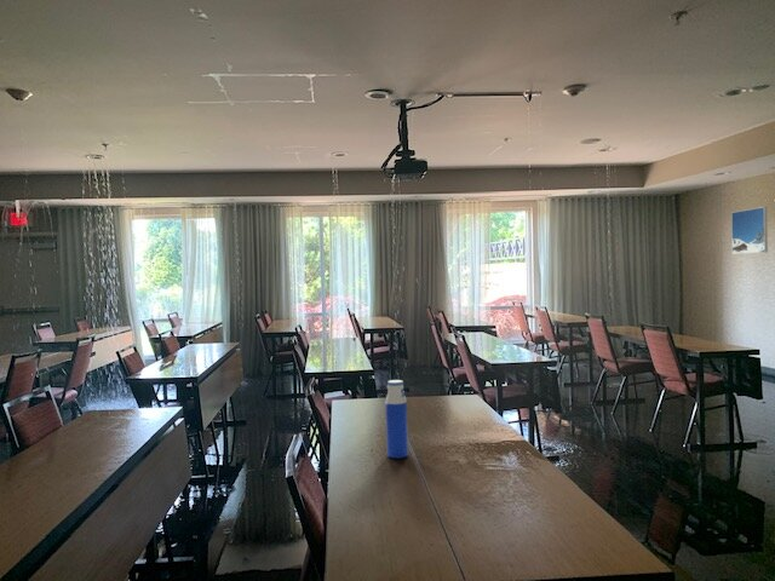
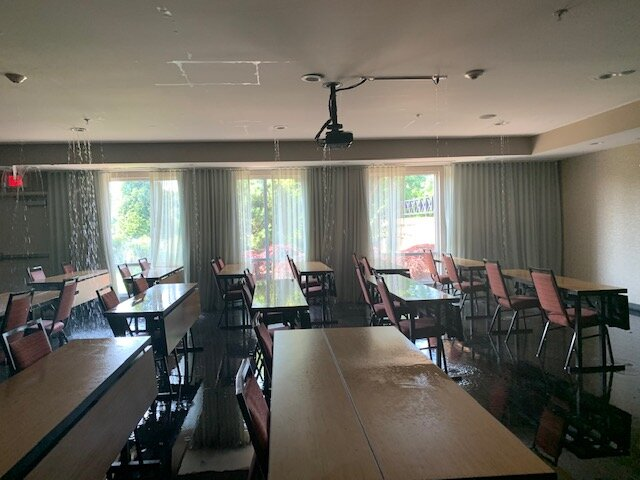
- water bottle [384,379,409,460]
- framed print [730,206,769,255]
